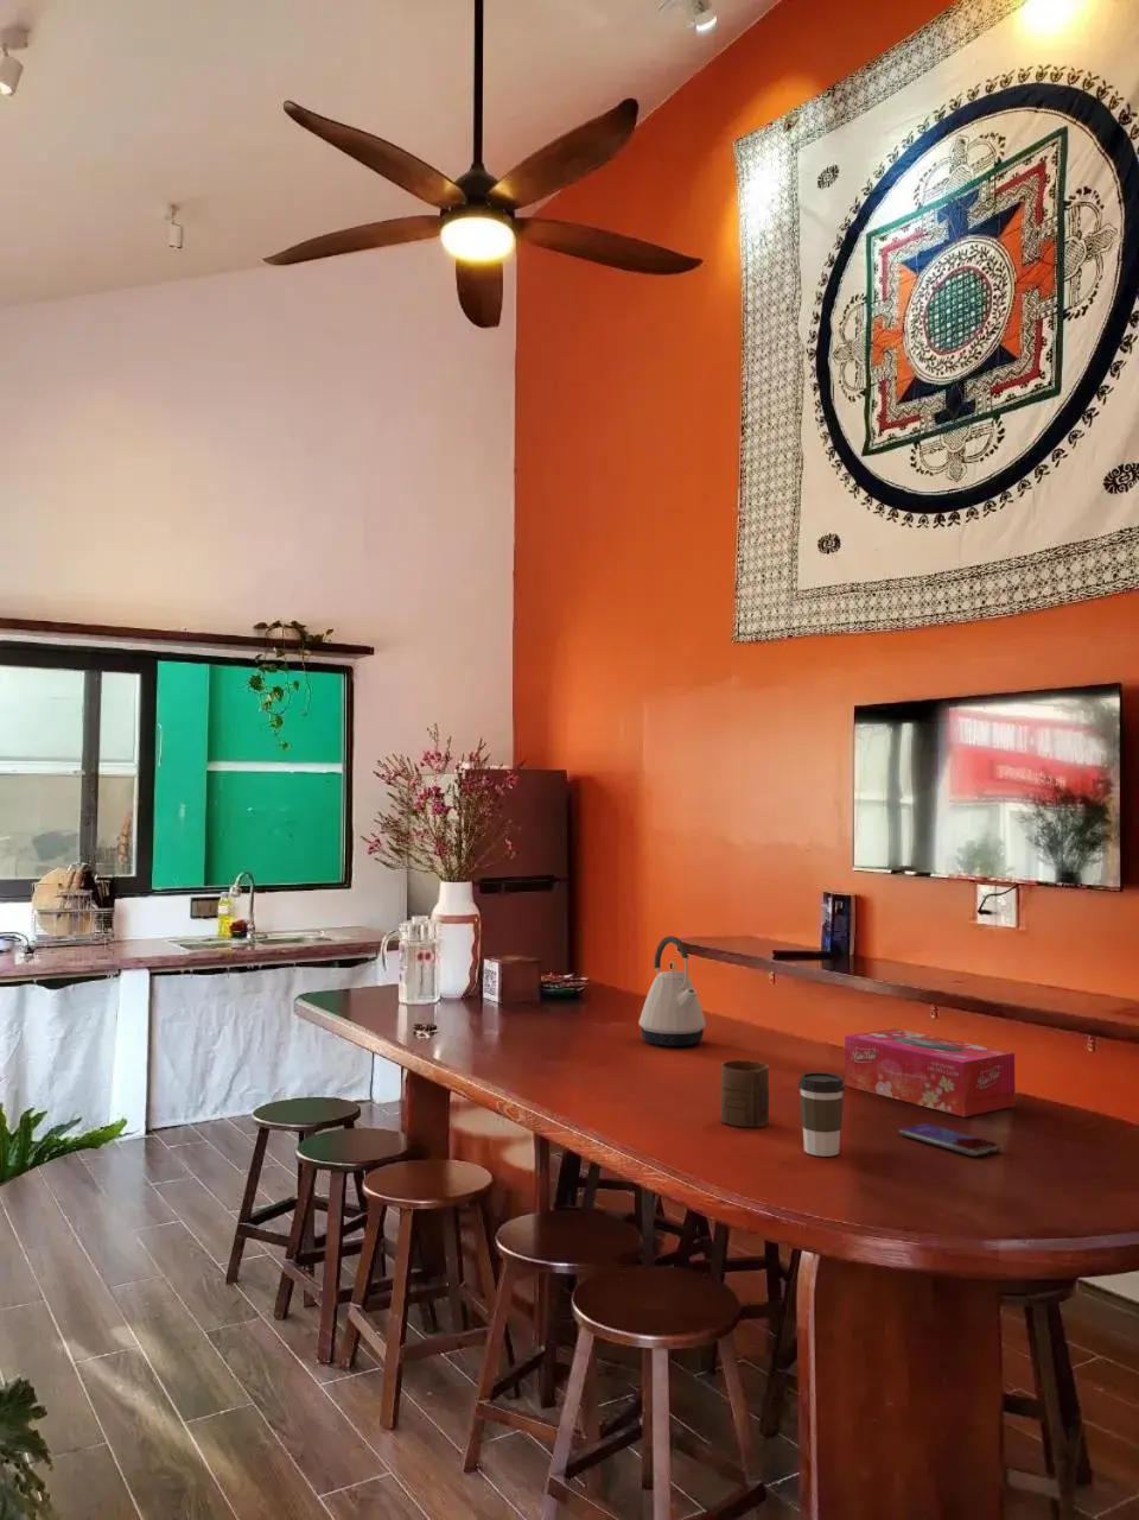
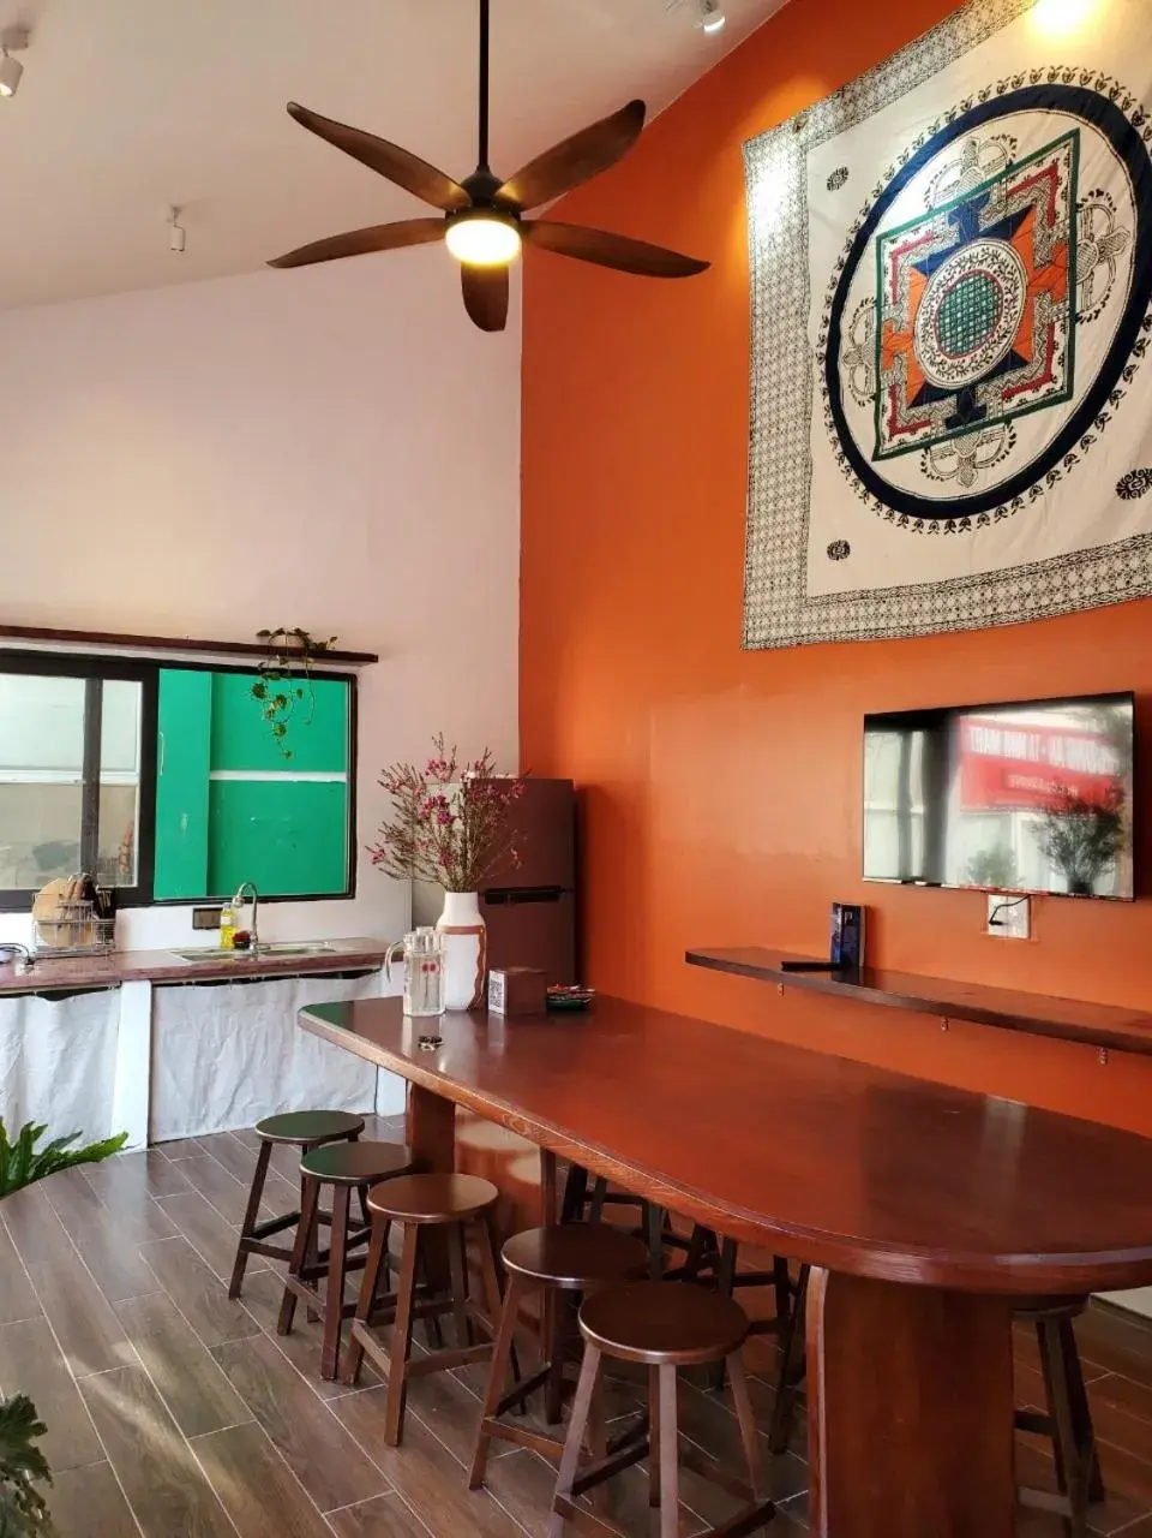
- cup [719,1059,770,1129]
- kettle [639,935,707,1047]
- coffee cup [797,1071,846,1157]
- tissue box [843,1028,1017,1119]
- smartphone [899,1123,1004,1156]
